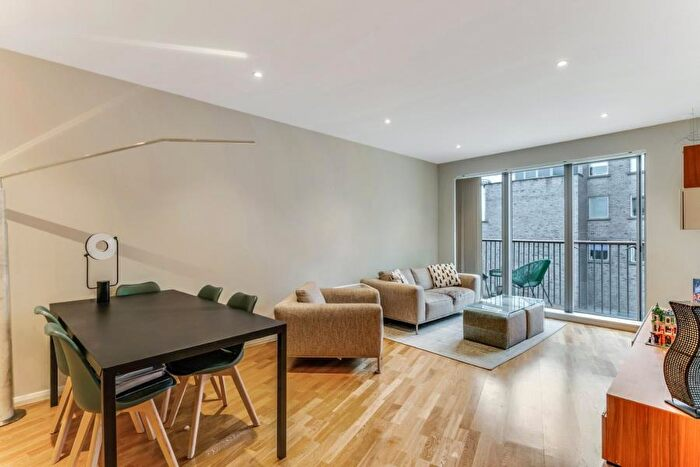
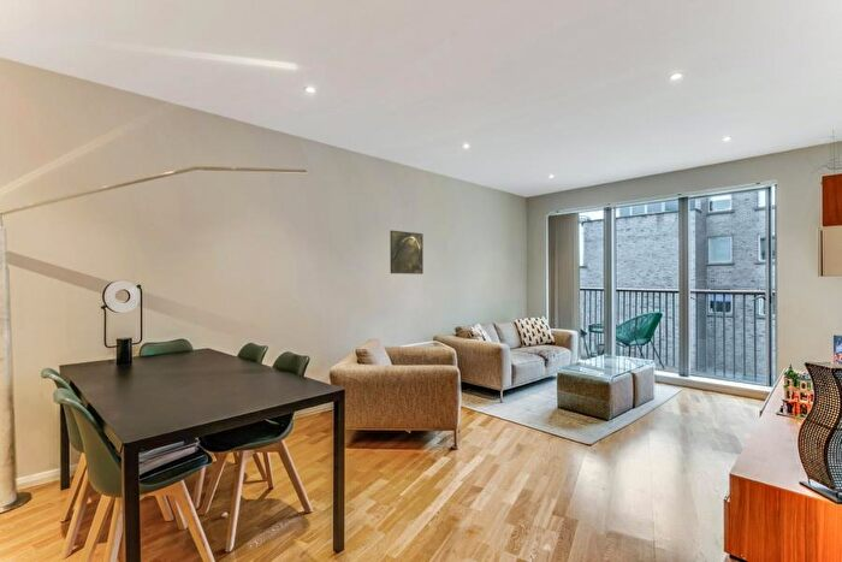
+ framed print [389,230,425,276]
